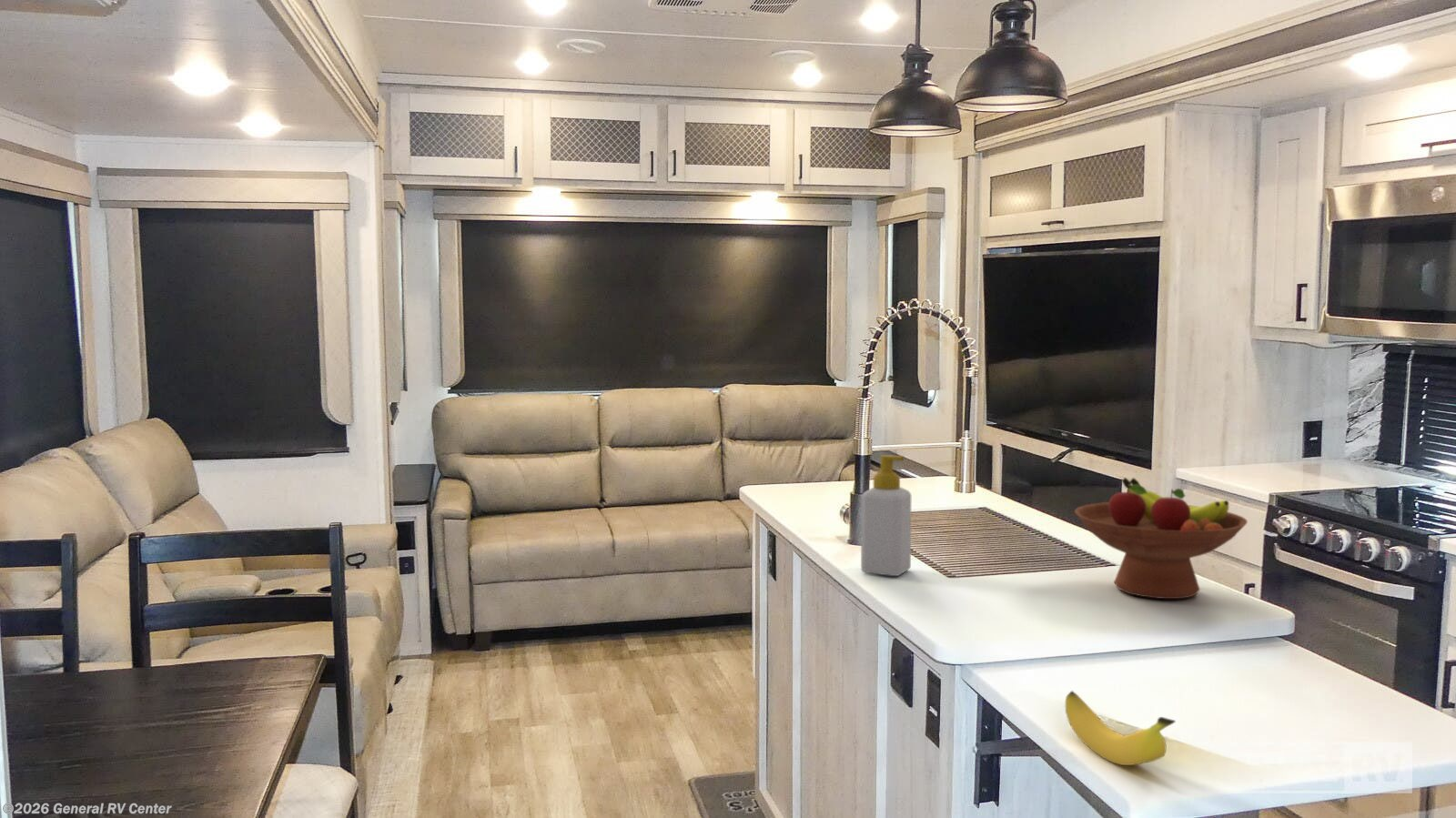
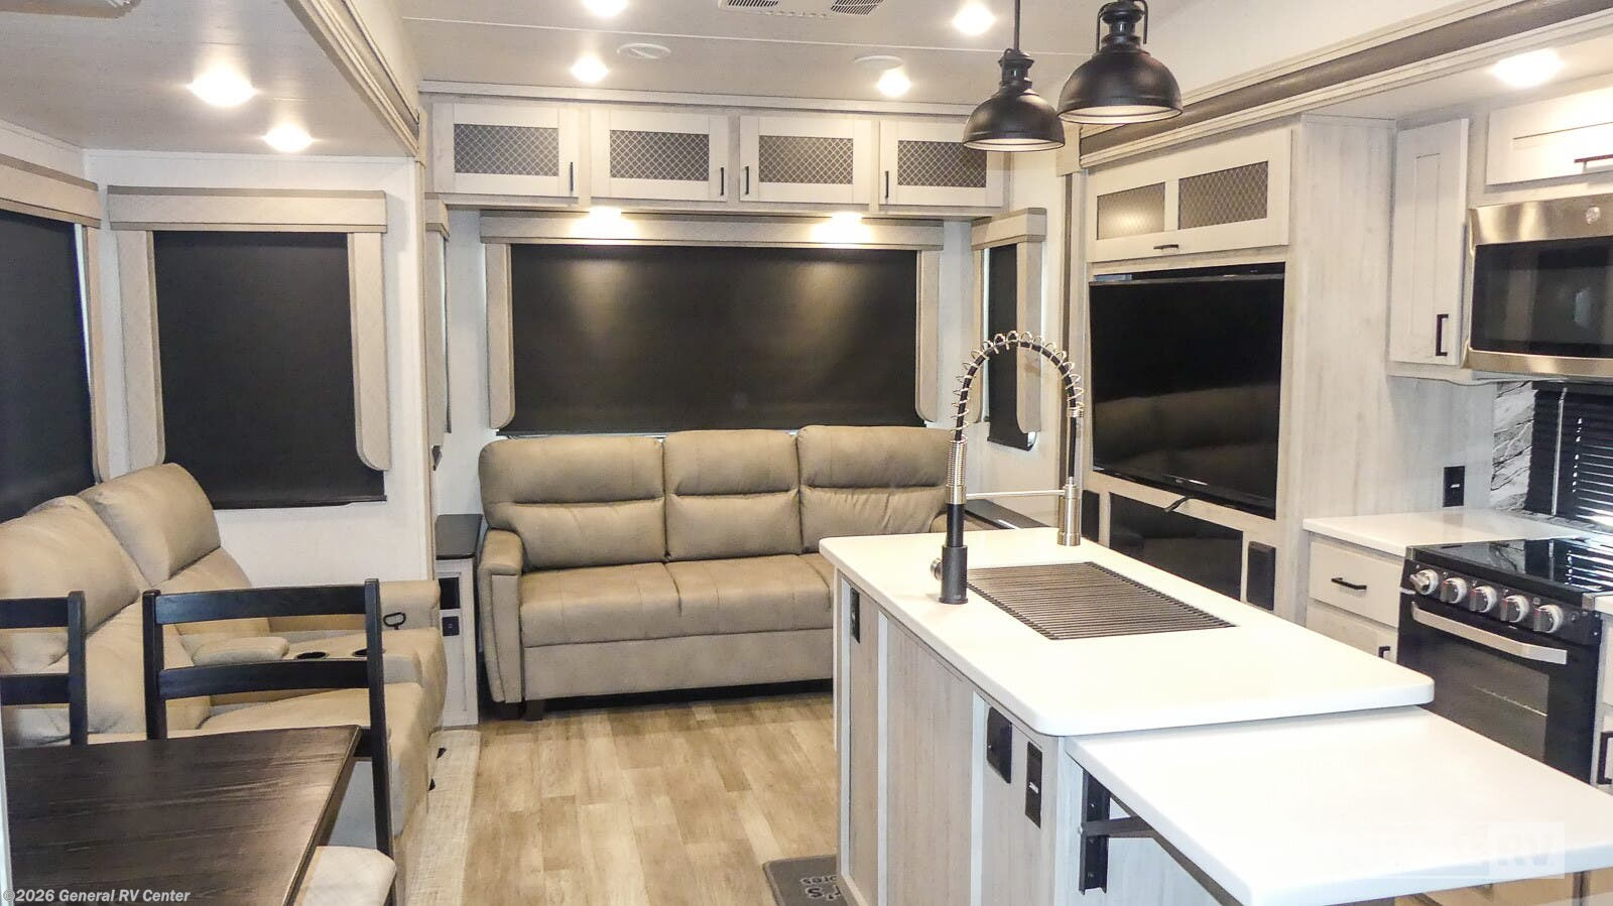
- banana [1065,690,1177,766]
- soap bottle [860,454,912,577]
- fruit bowl [1074,477,1249,600]
